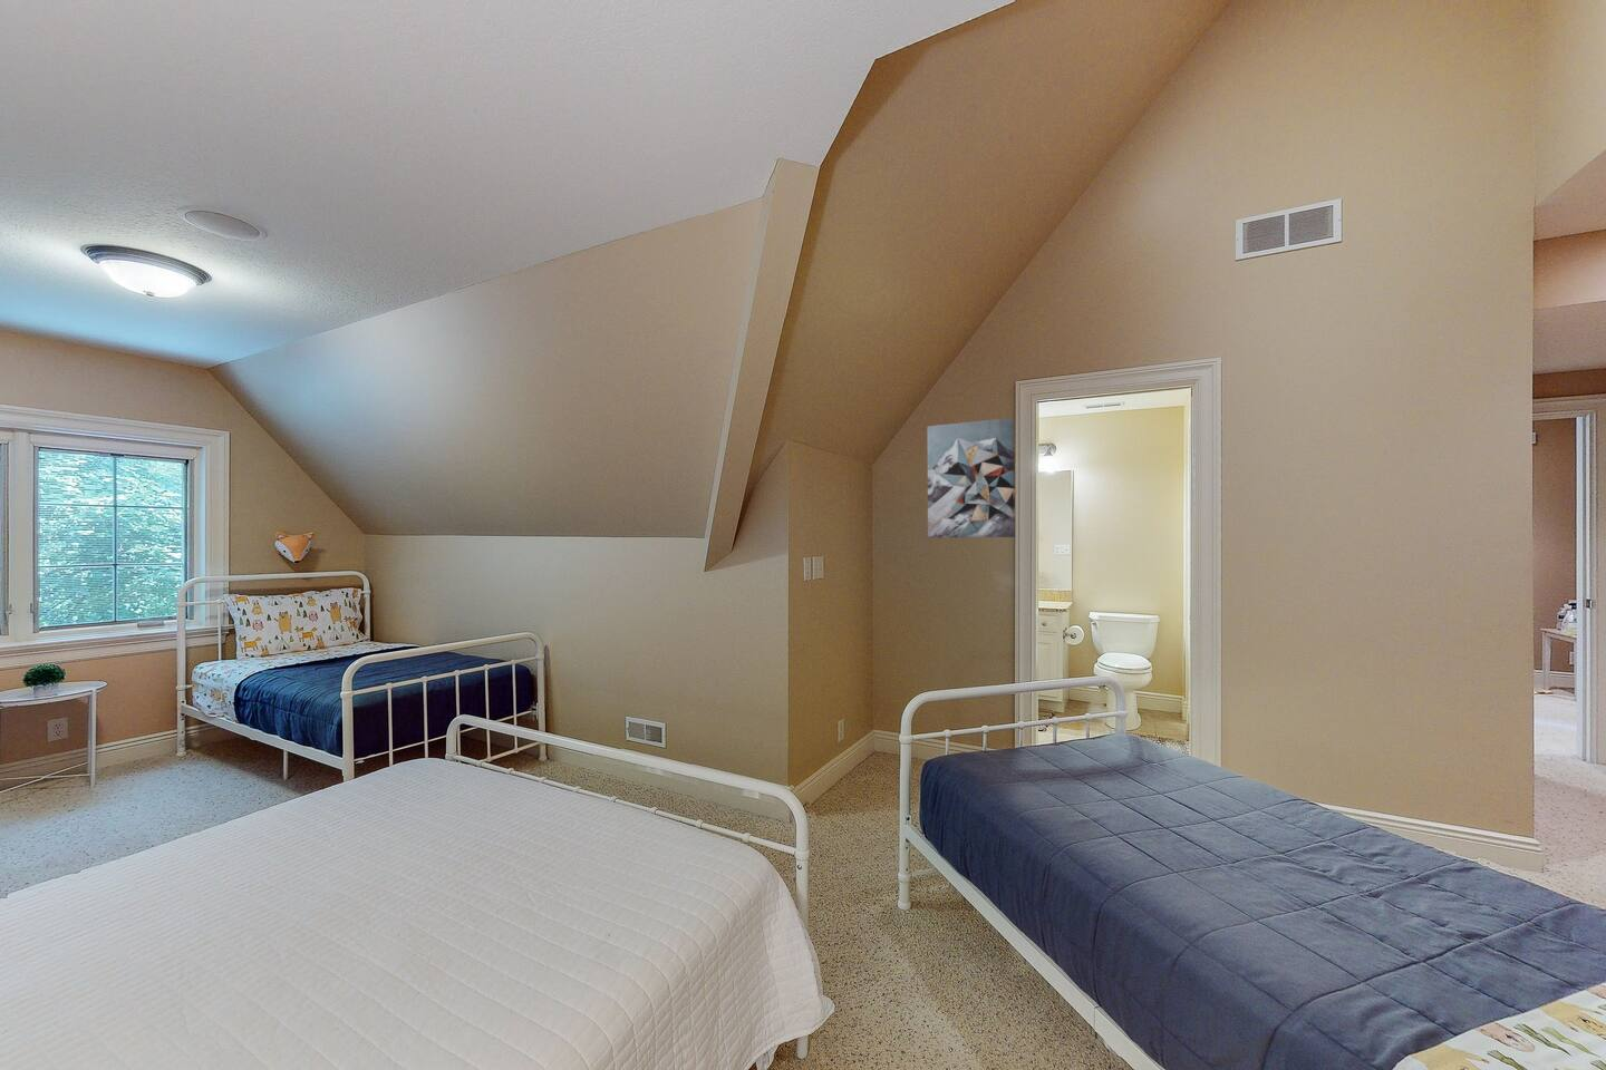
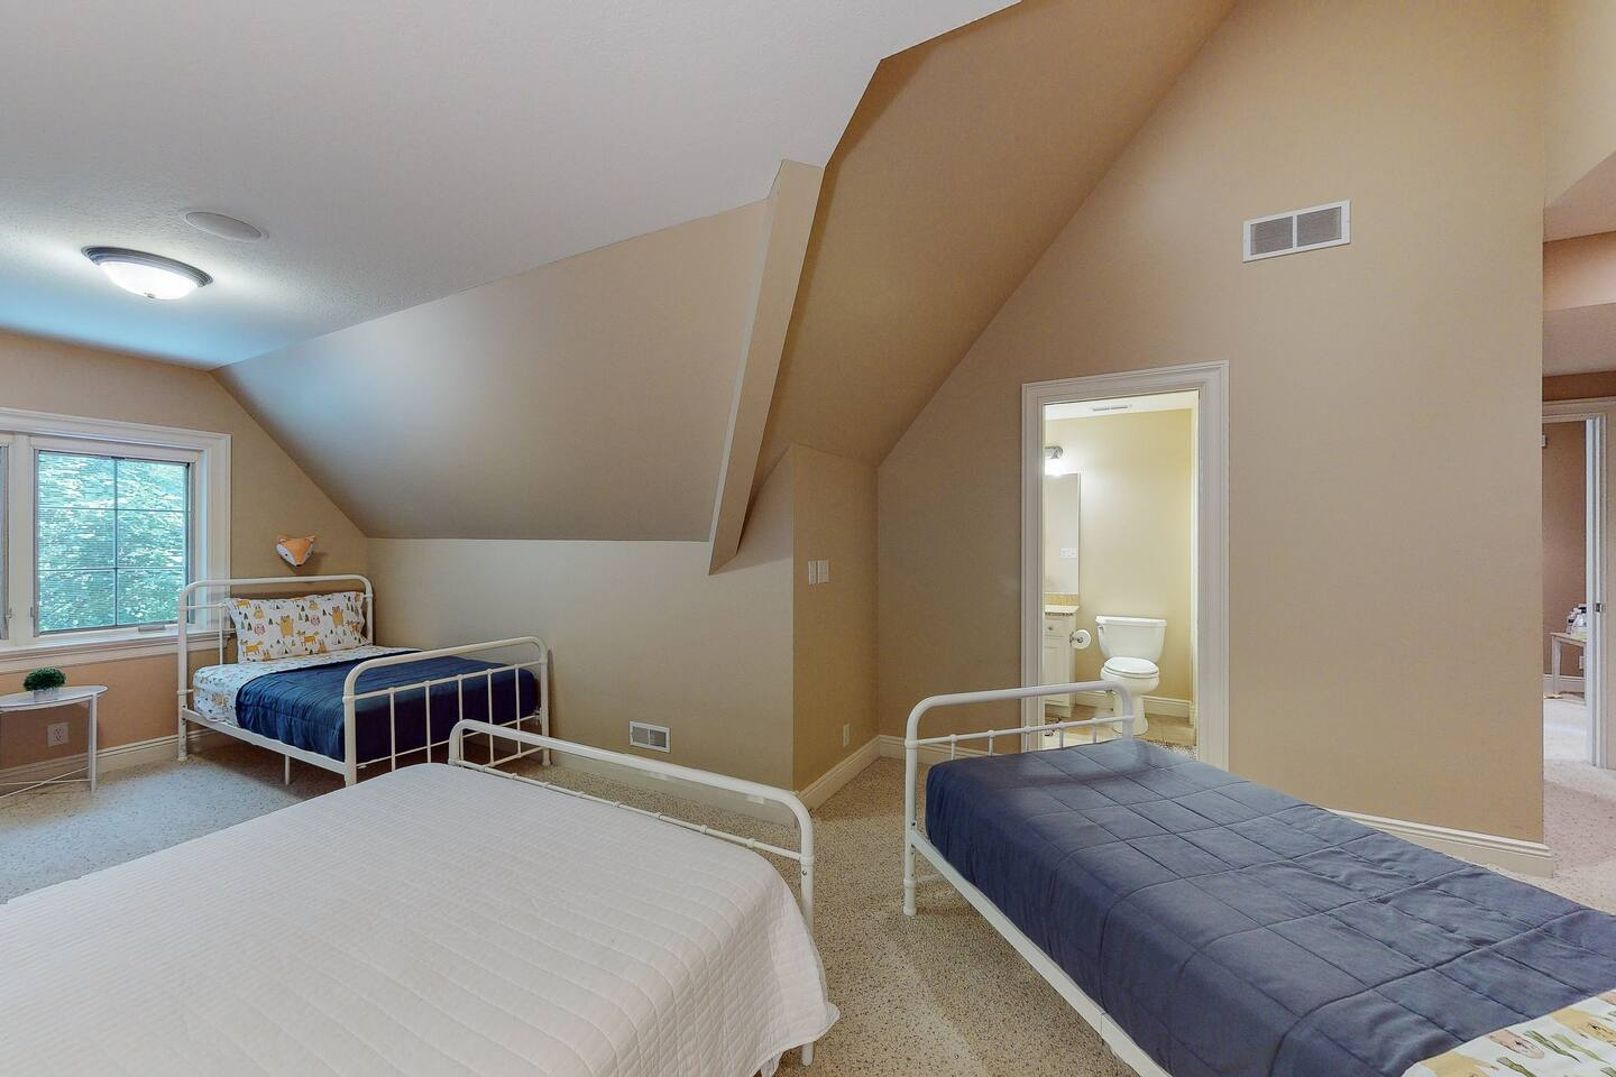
- wall art [926,417,1016,539]
